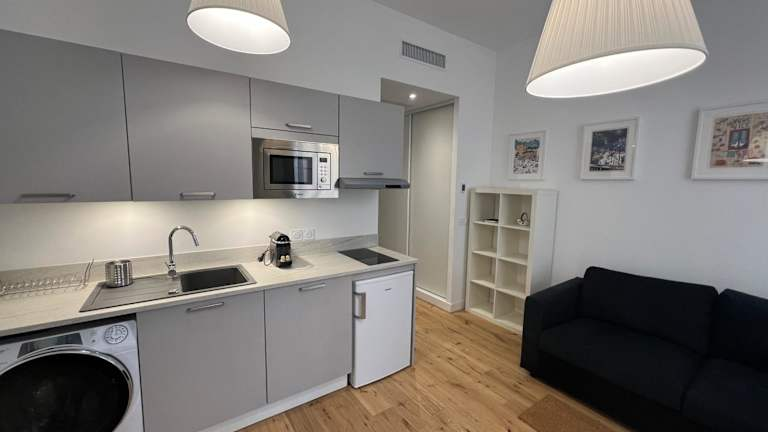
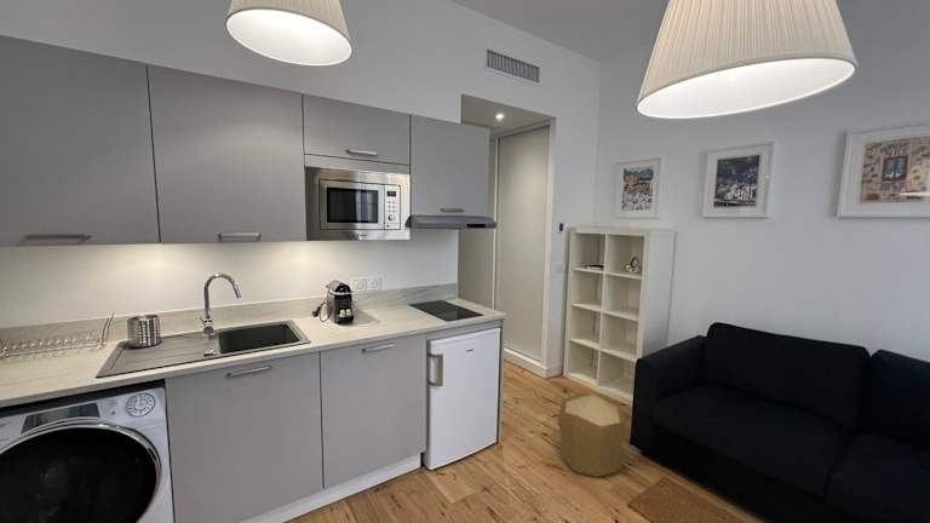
+ pouf [557,392,627,478]
